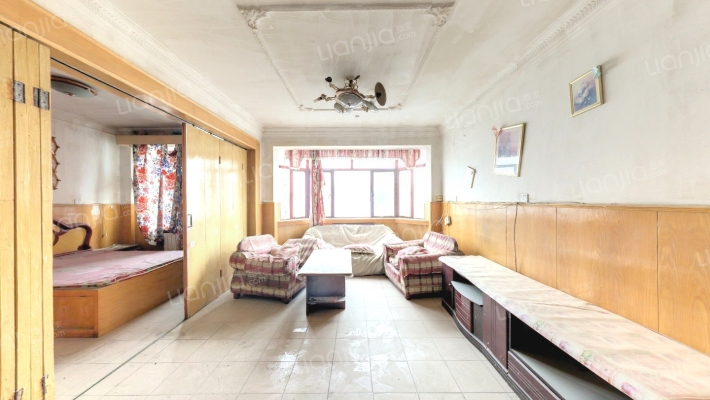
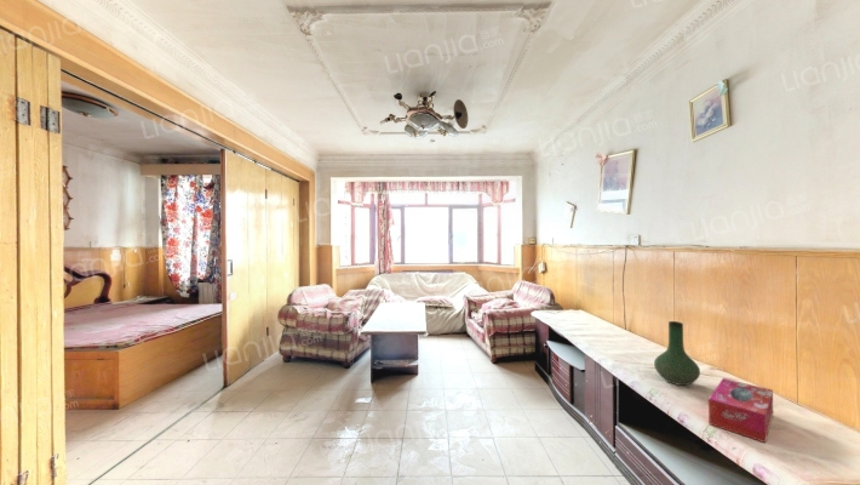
+ vase [653,320,701,387]
+ tissue box [707,377,774,444]
